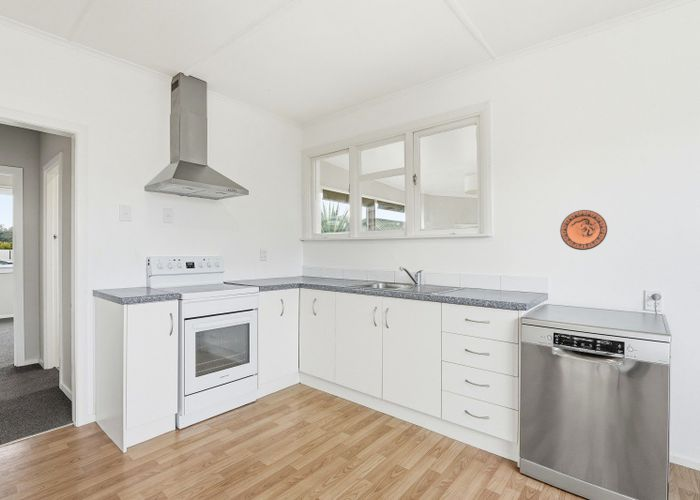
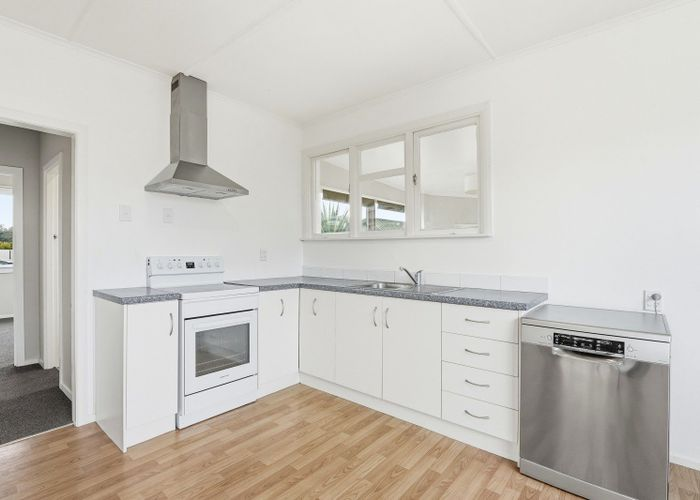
- decorative plate [559,209,608,251]
